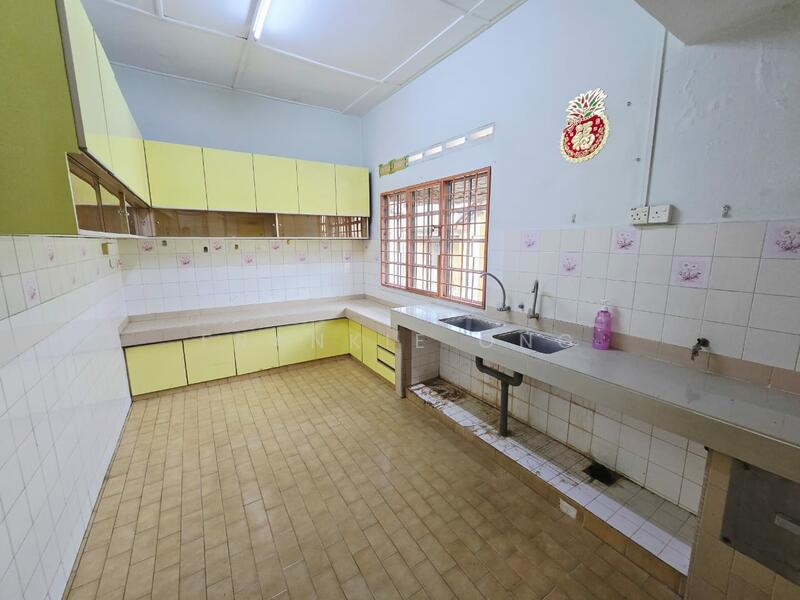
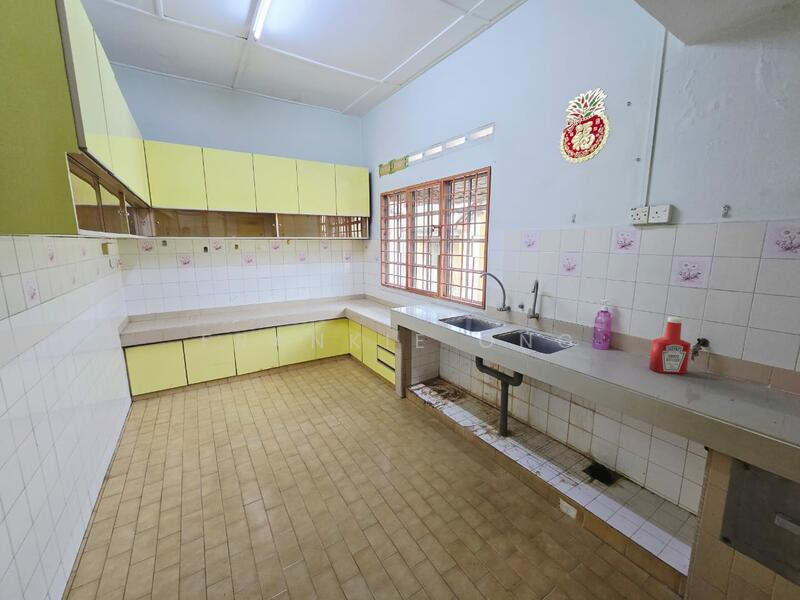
+ soap bottle [648,316,692,375]
